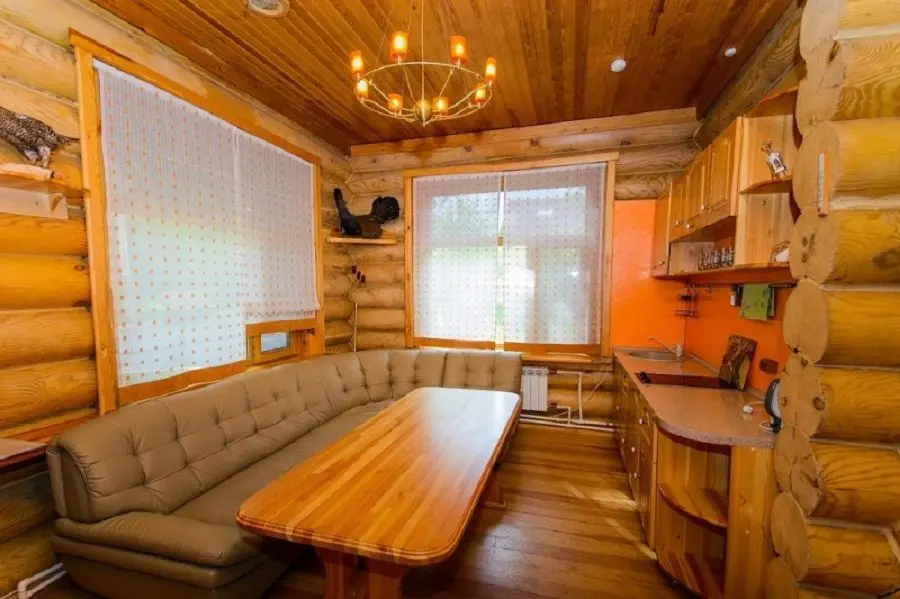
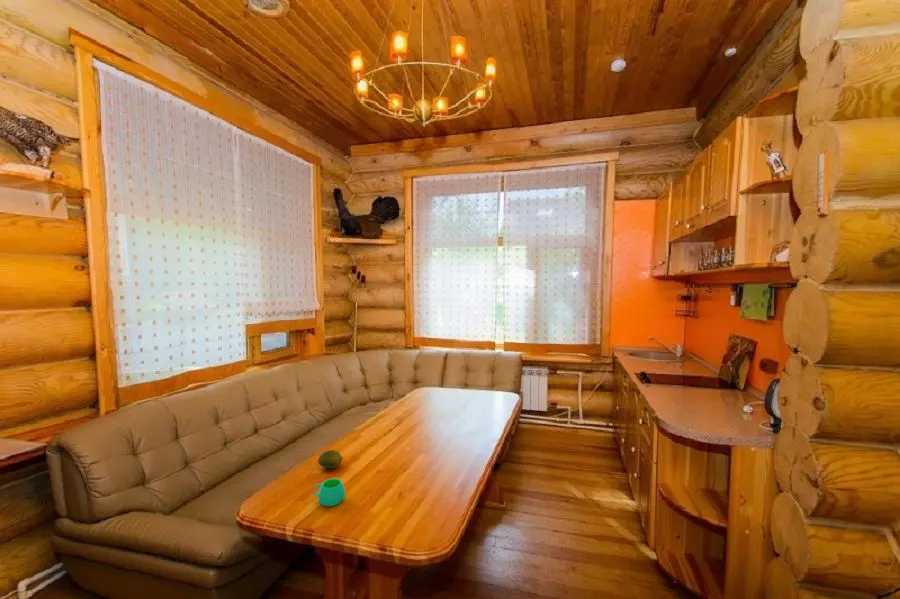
+ fruit [317,449,344,469]
+ mug [313,477,346,507]
